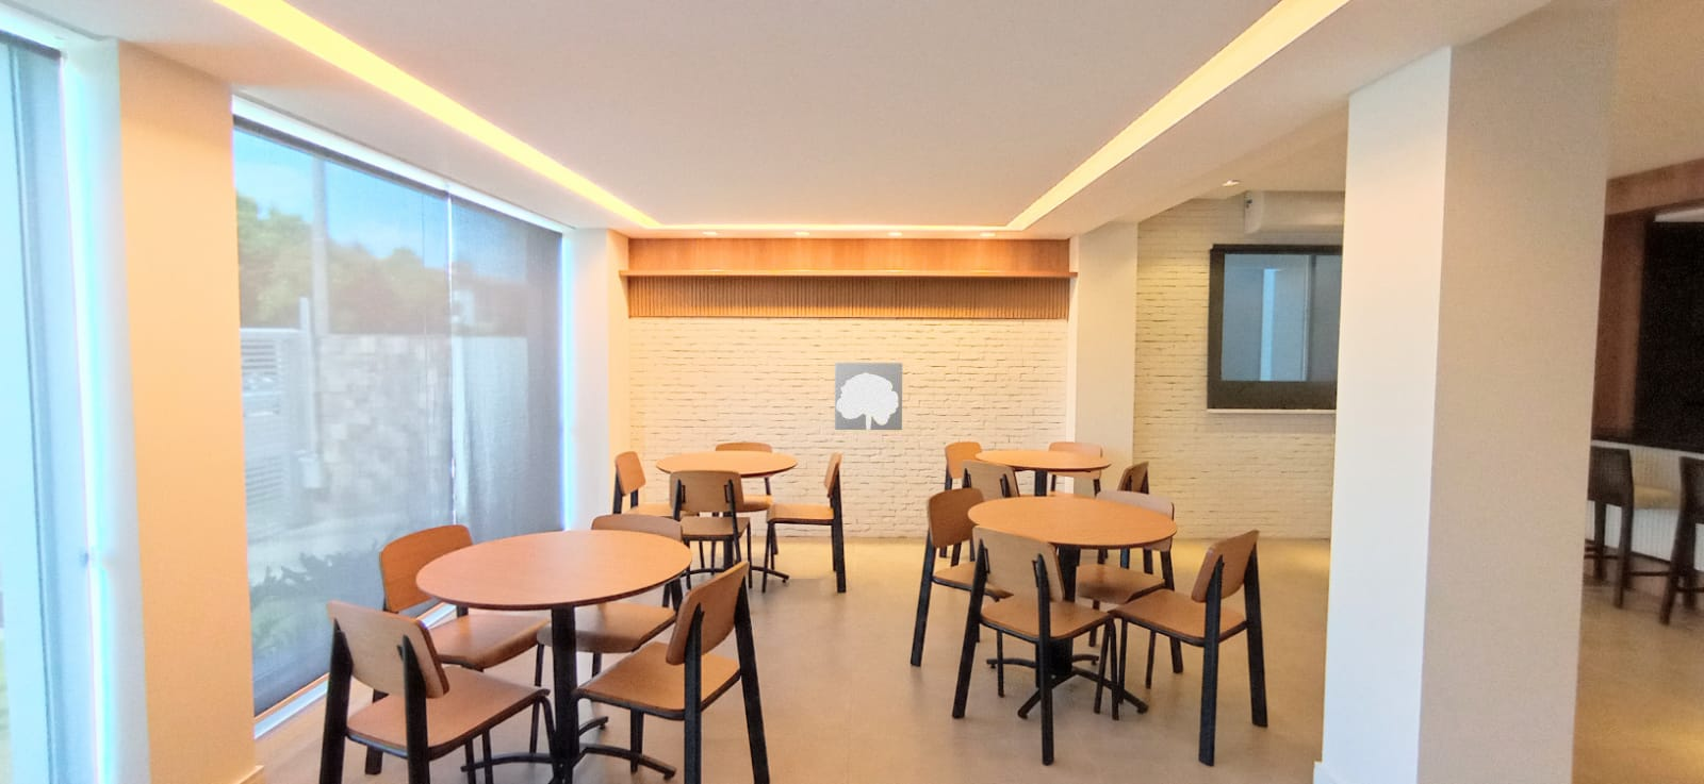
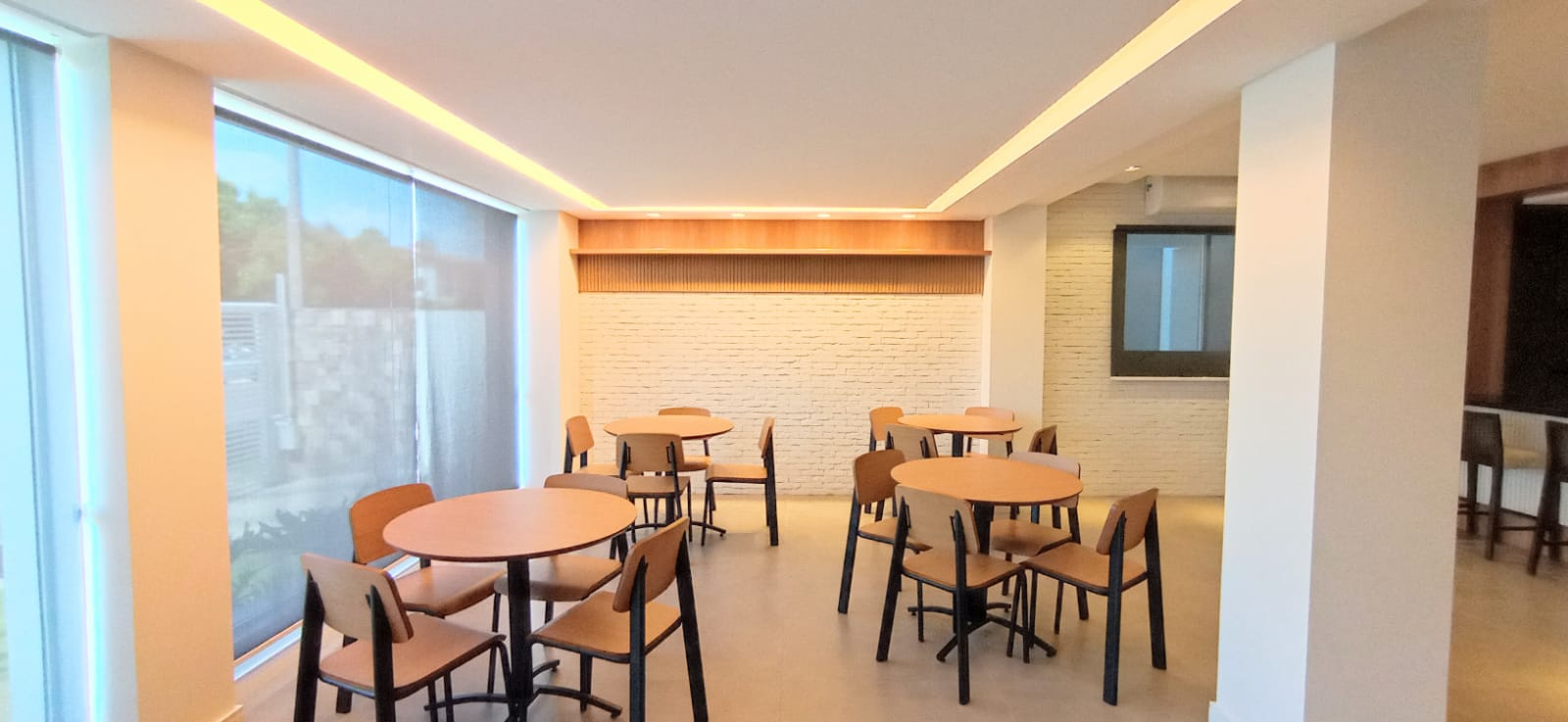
- wall art [834,362,903,431]
